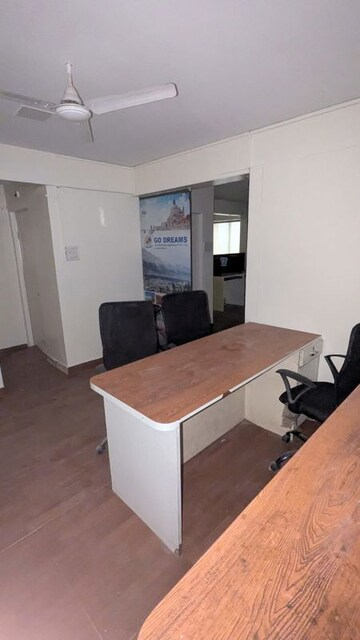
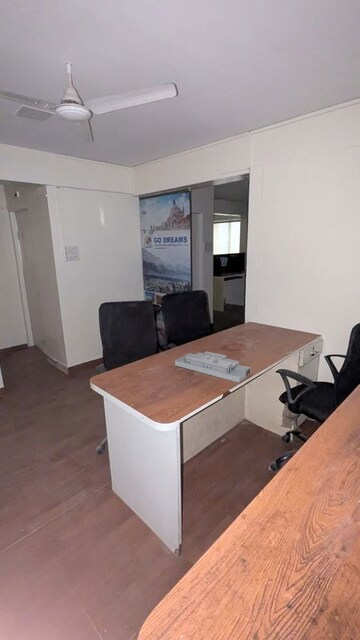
+ desk organizer [174,351,252,384]
